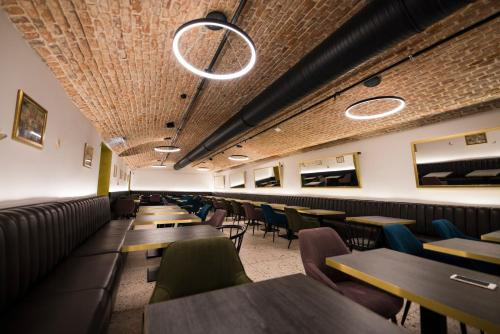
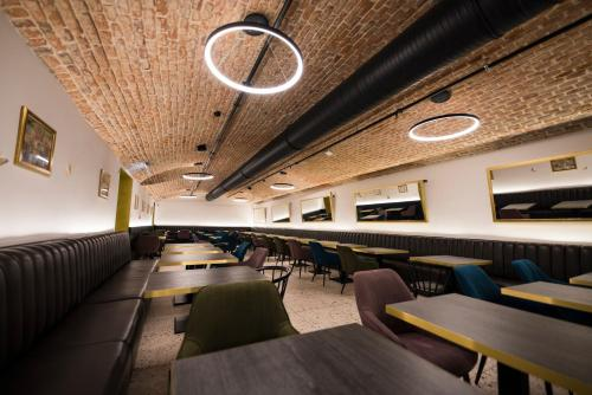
- cell phone [449,273,498,291]
